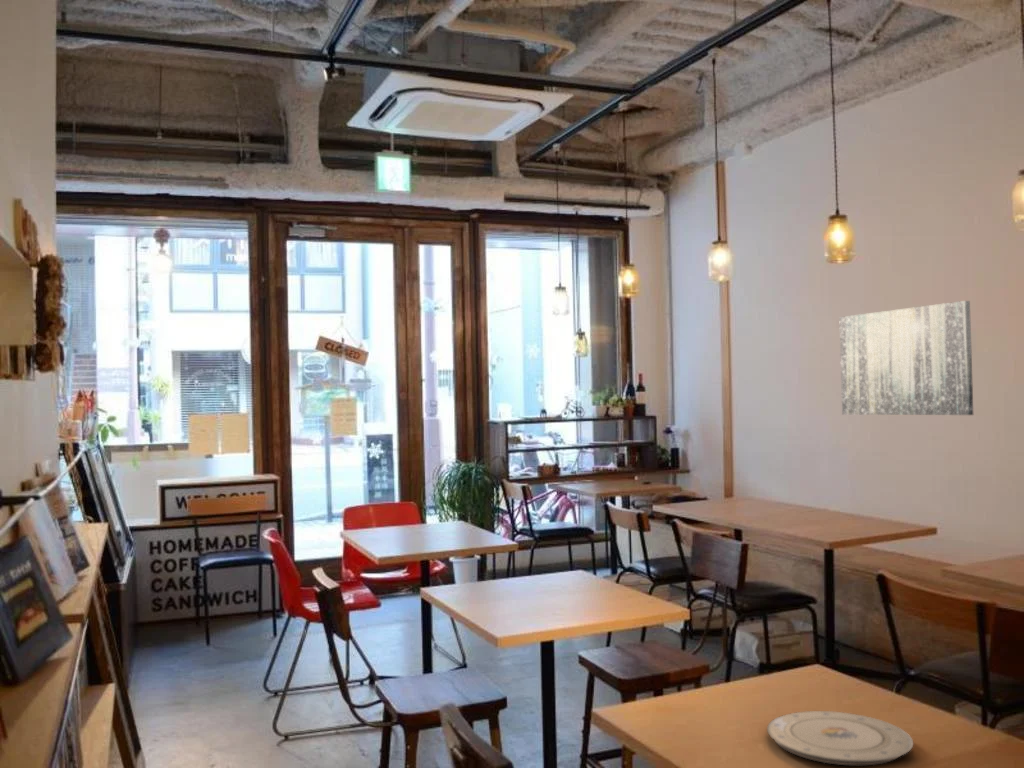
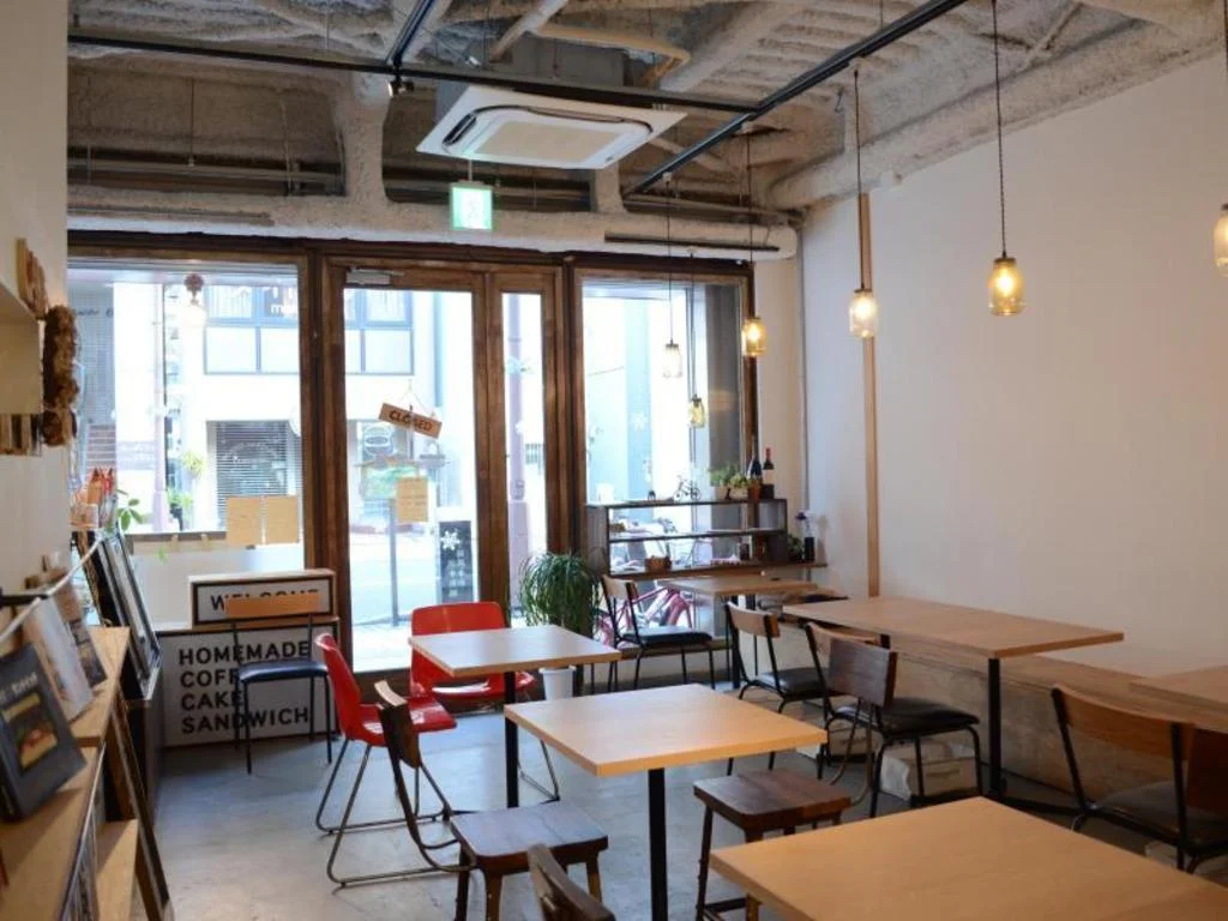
- plate [766,710,914,766]
- wall art [838,300,974,416]
